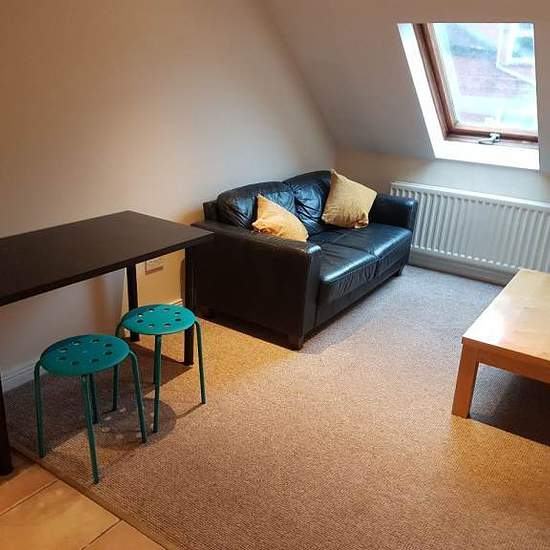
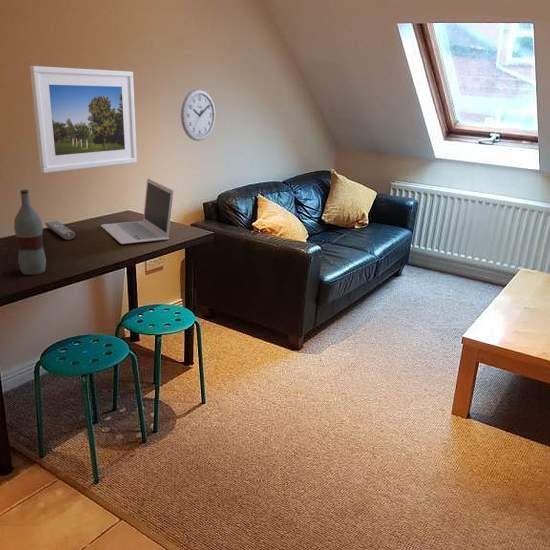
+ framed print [29,65,138,174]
+ bottle [13,189,47,276]
+ laptop [100,177,174,245]
+ wall clock [180,88,216,142]
+ remote control [44,220,77,240]
